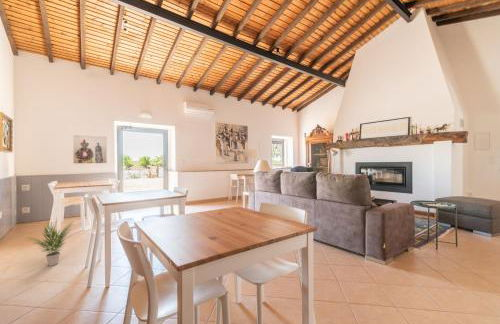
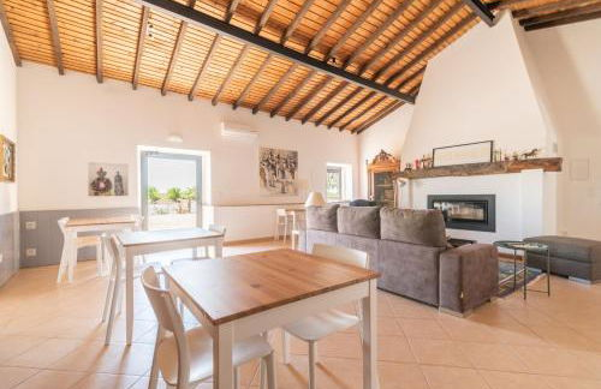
- potted plant [24,220,75,267]
